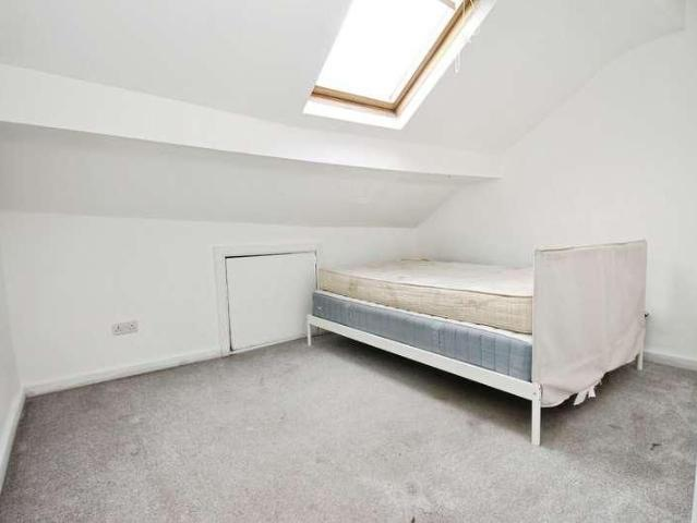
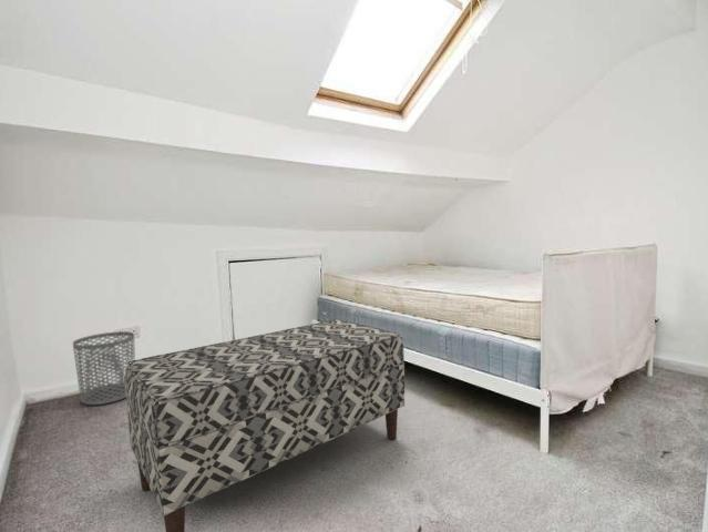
+ bench [123,318,406,532]
+ waste bin [72,330,136,406]
